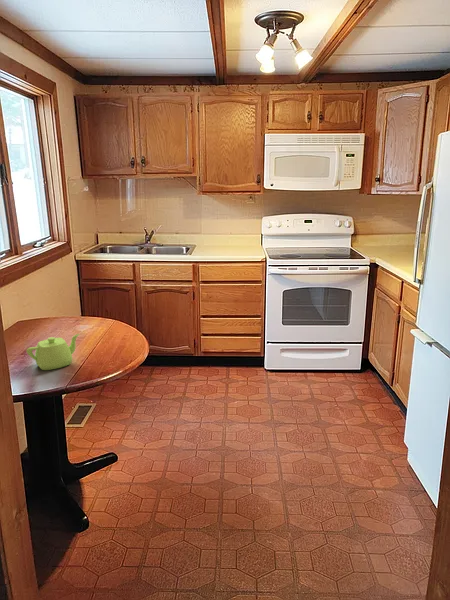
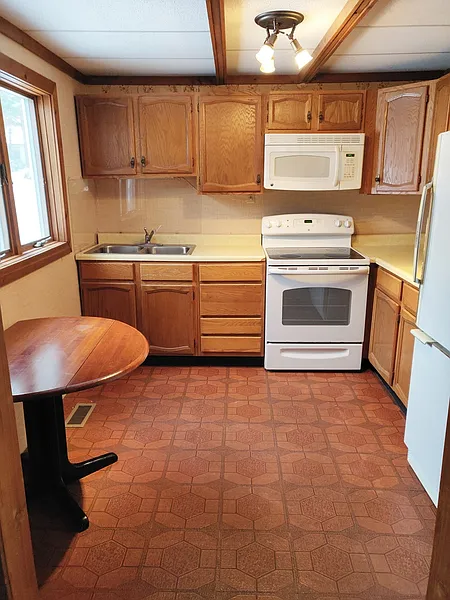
- teapot [26,333,80,371]
